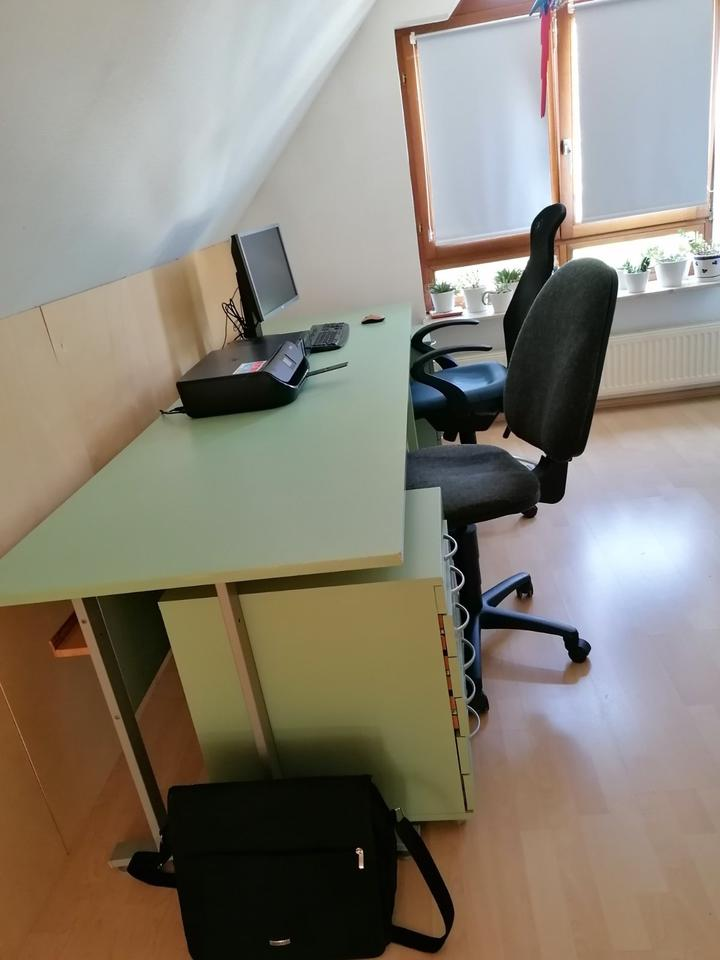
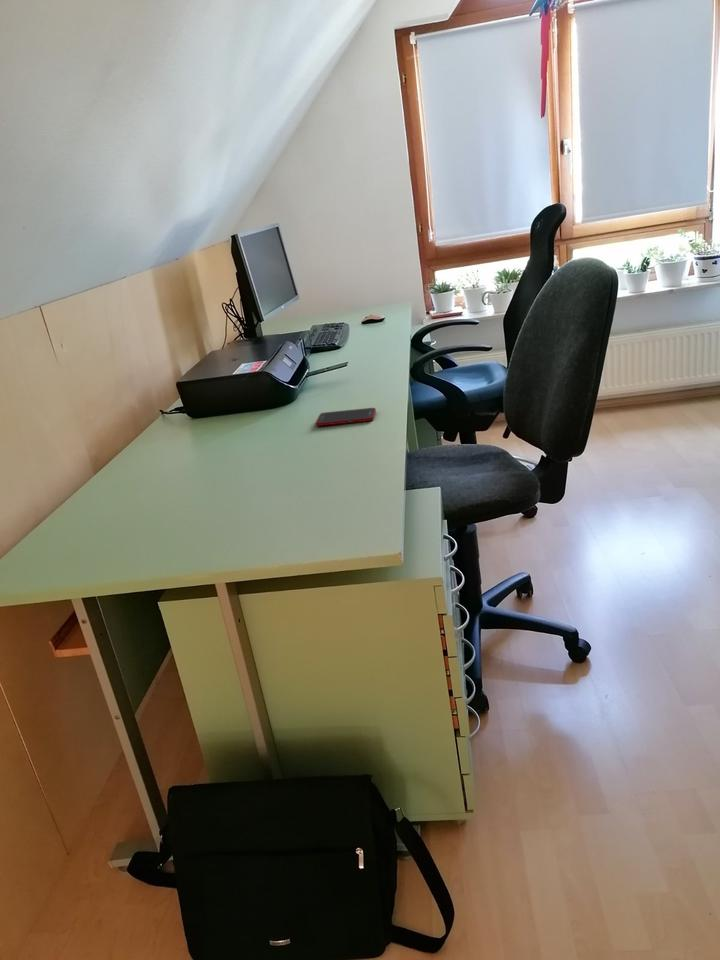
+ cell phone [315,407,377,427]
